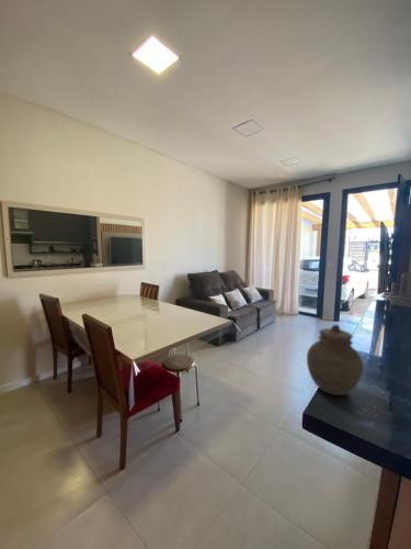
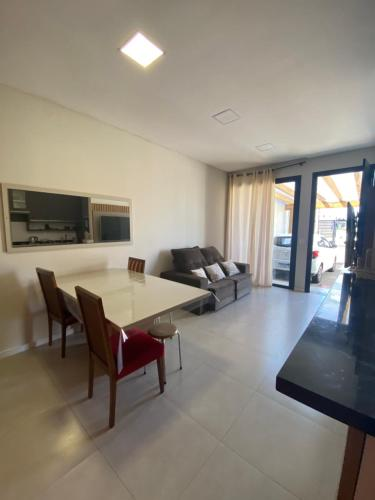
- jar [306,324,364,396]
